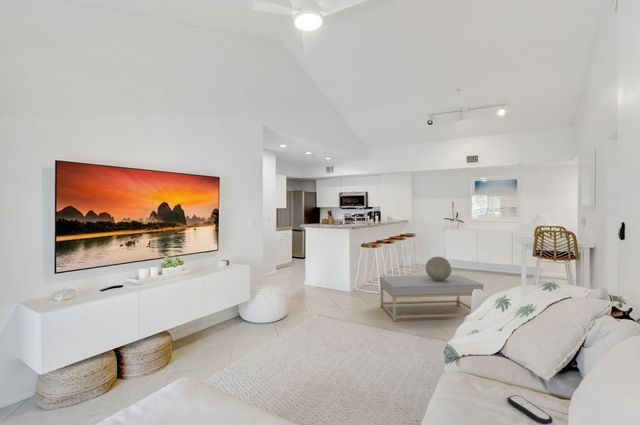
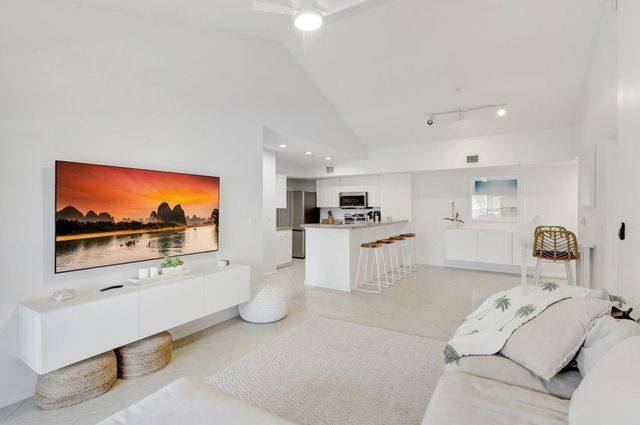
- remote control [507,394,554,425]
- coffee table [379,274,484,322]
- decorative sphere [425,256,452,281]
